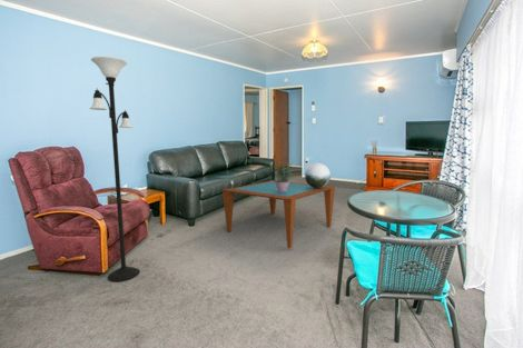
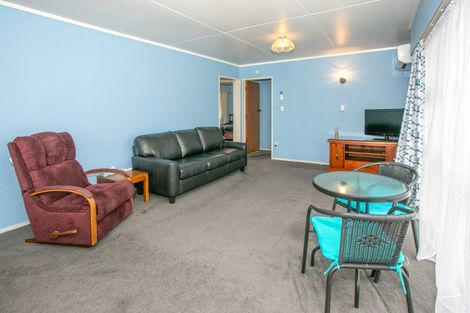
- coffee table [221,179,336,249]
- decorative sphere [304,162,332,188]
- floor lamp [89,56,141,282]
- potted plant [275,160,294,192]
